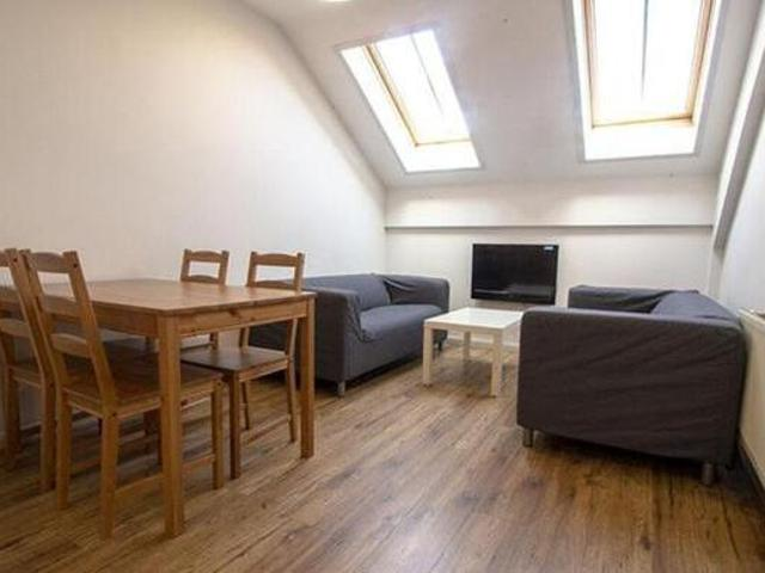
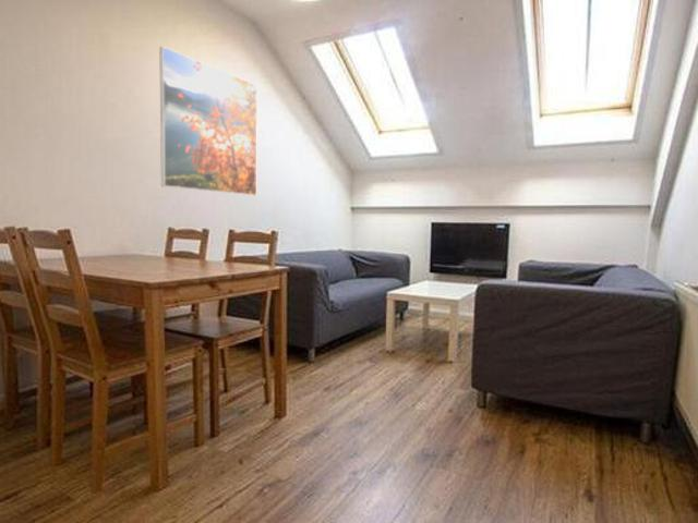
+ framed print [158,46,258,197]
